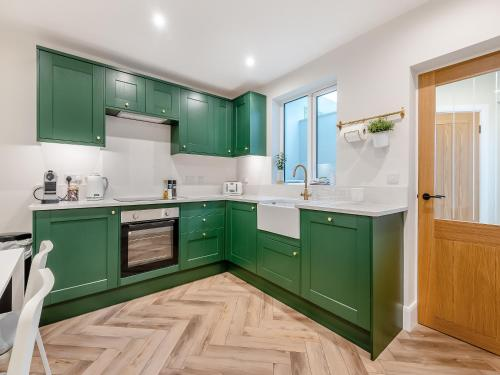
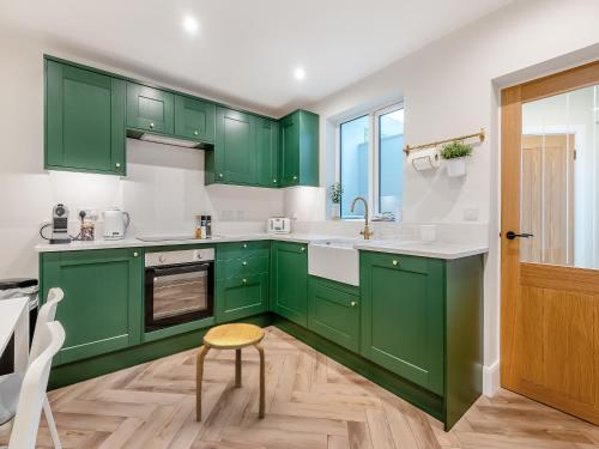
+ stool [195,322,266,423]
